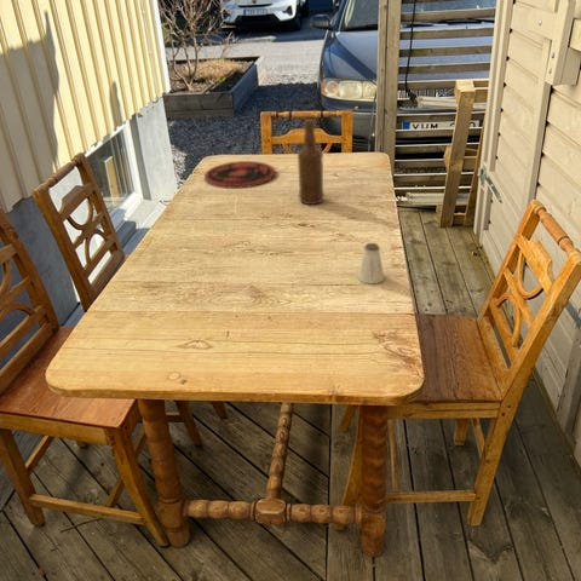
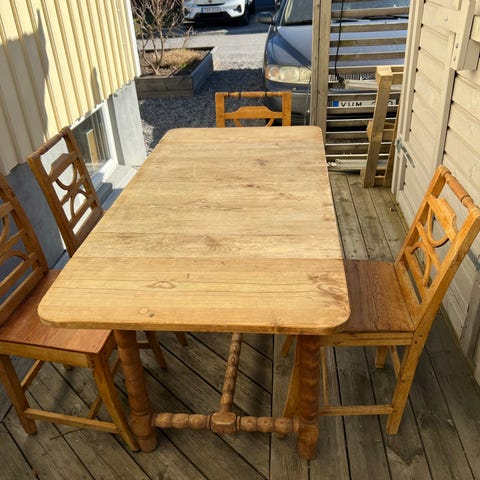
- plate [203,160,276,189]
- bottle [297,117,326,206]
- saltshaker [357,242,385,286]
